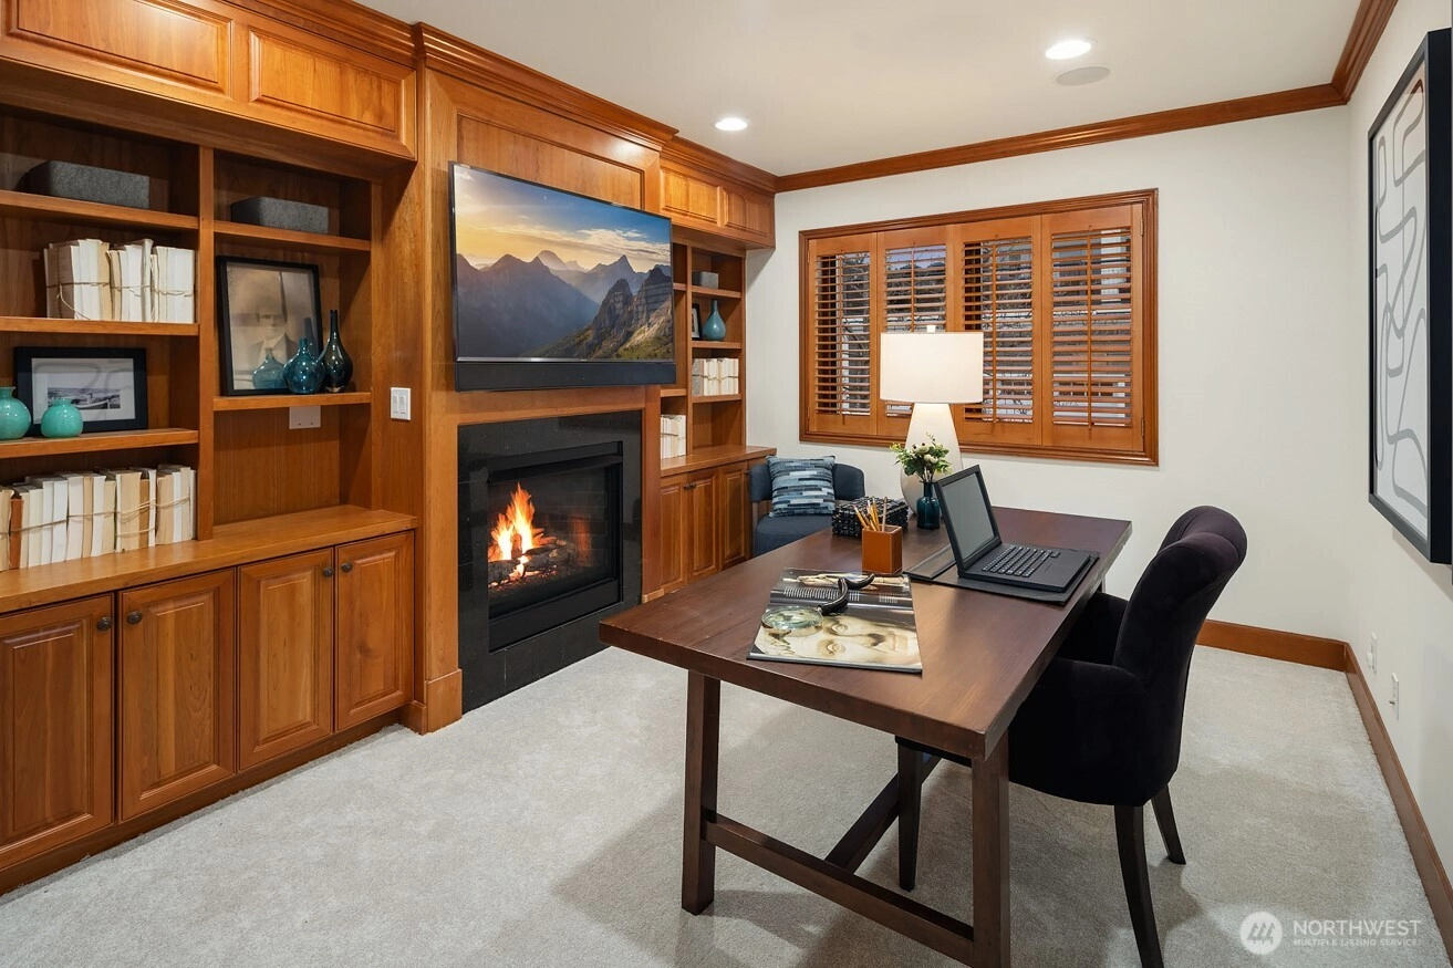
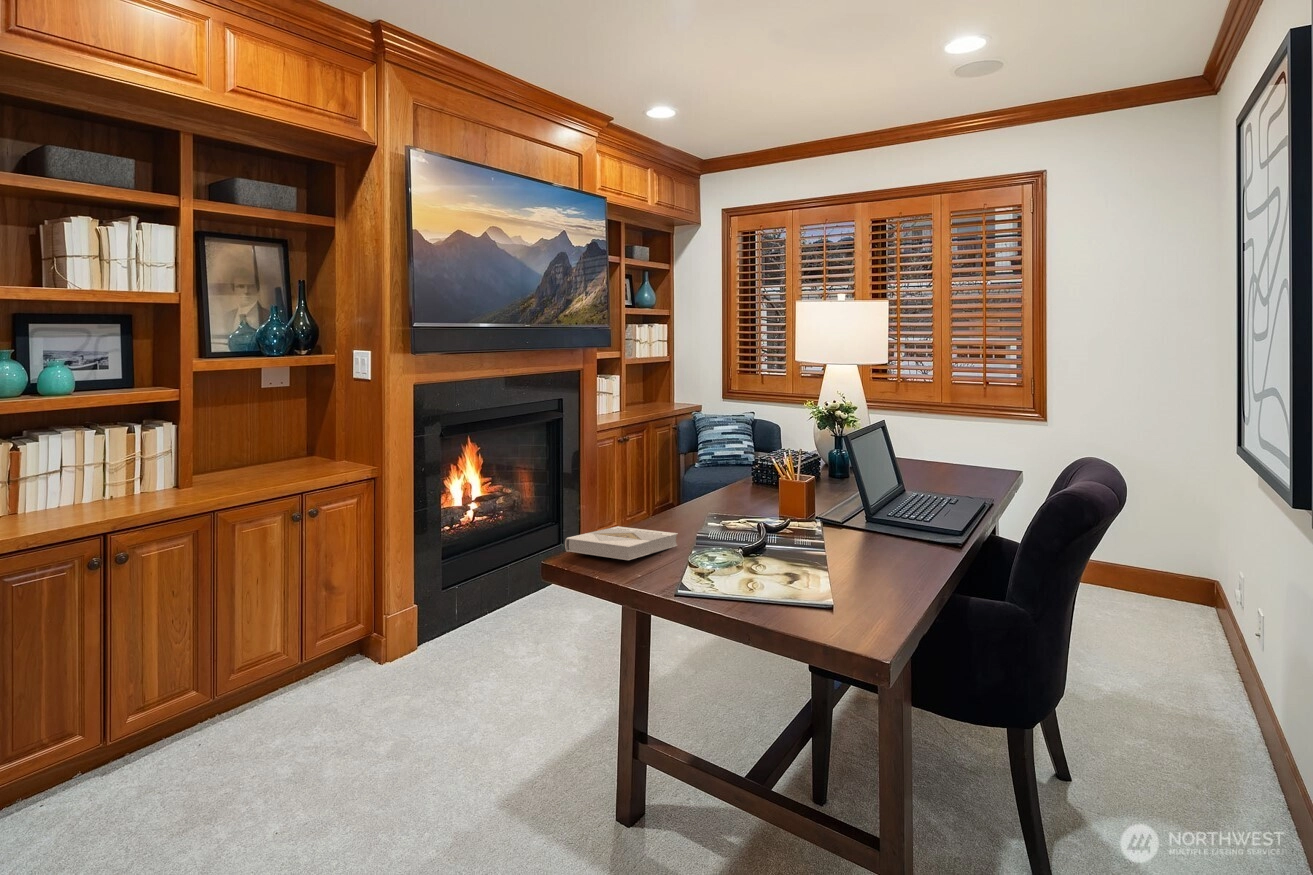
+ book [564,525,679,561]
